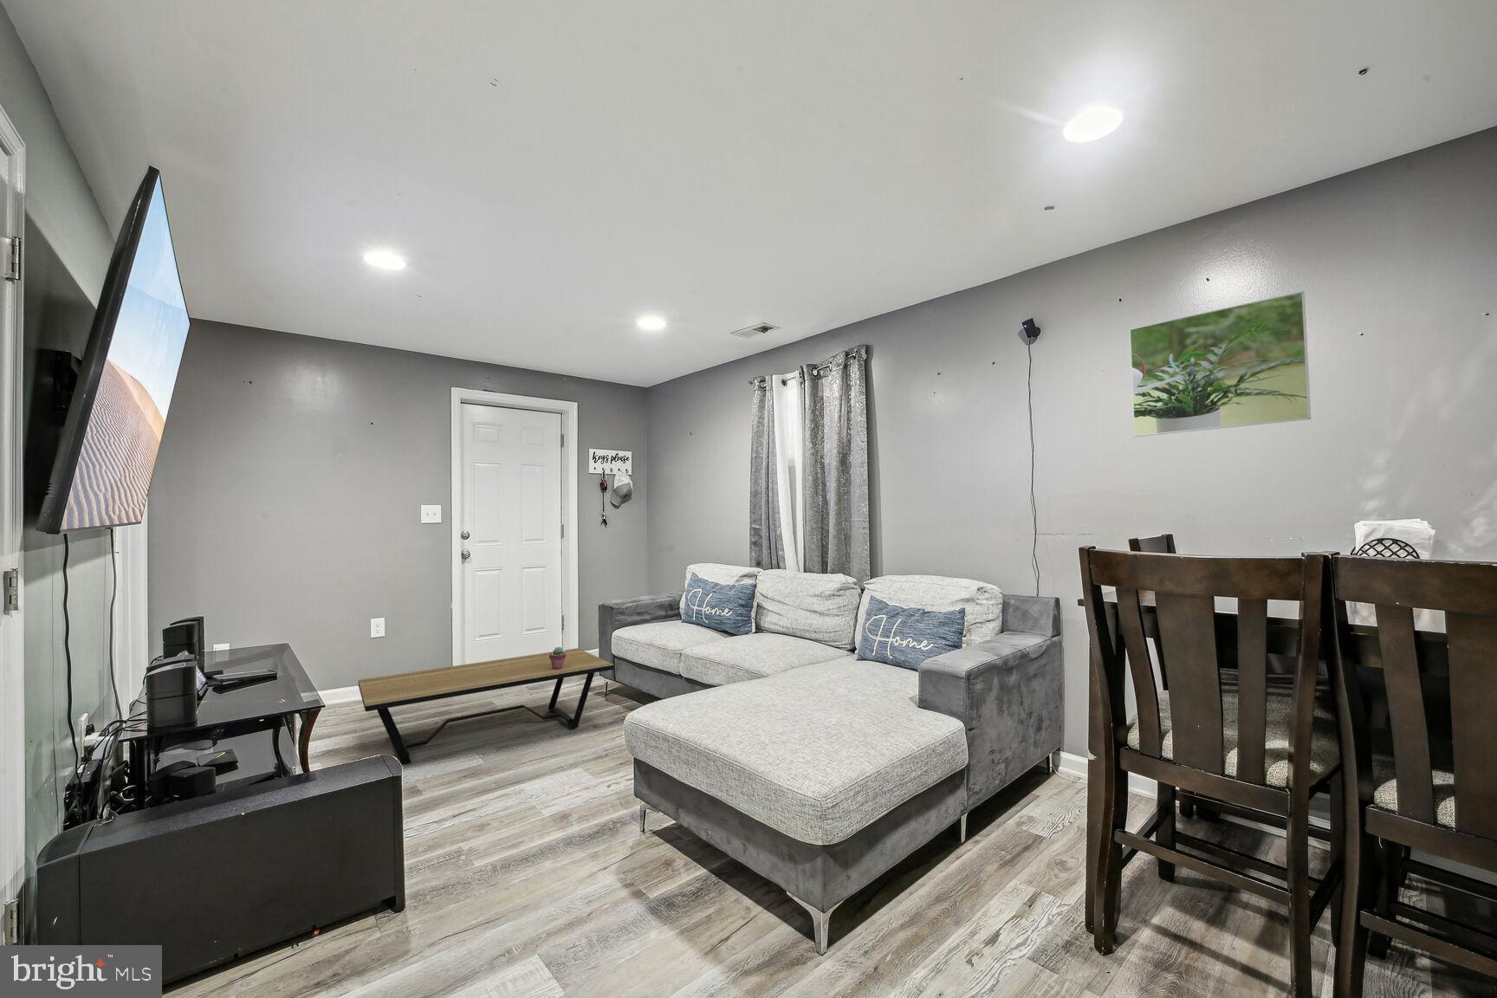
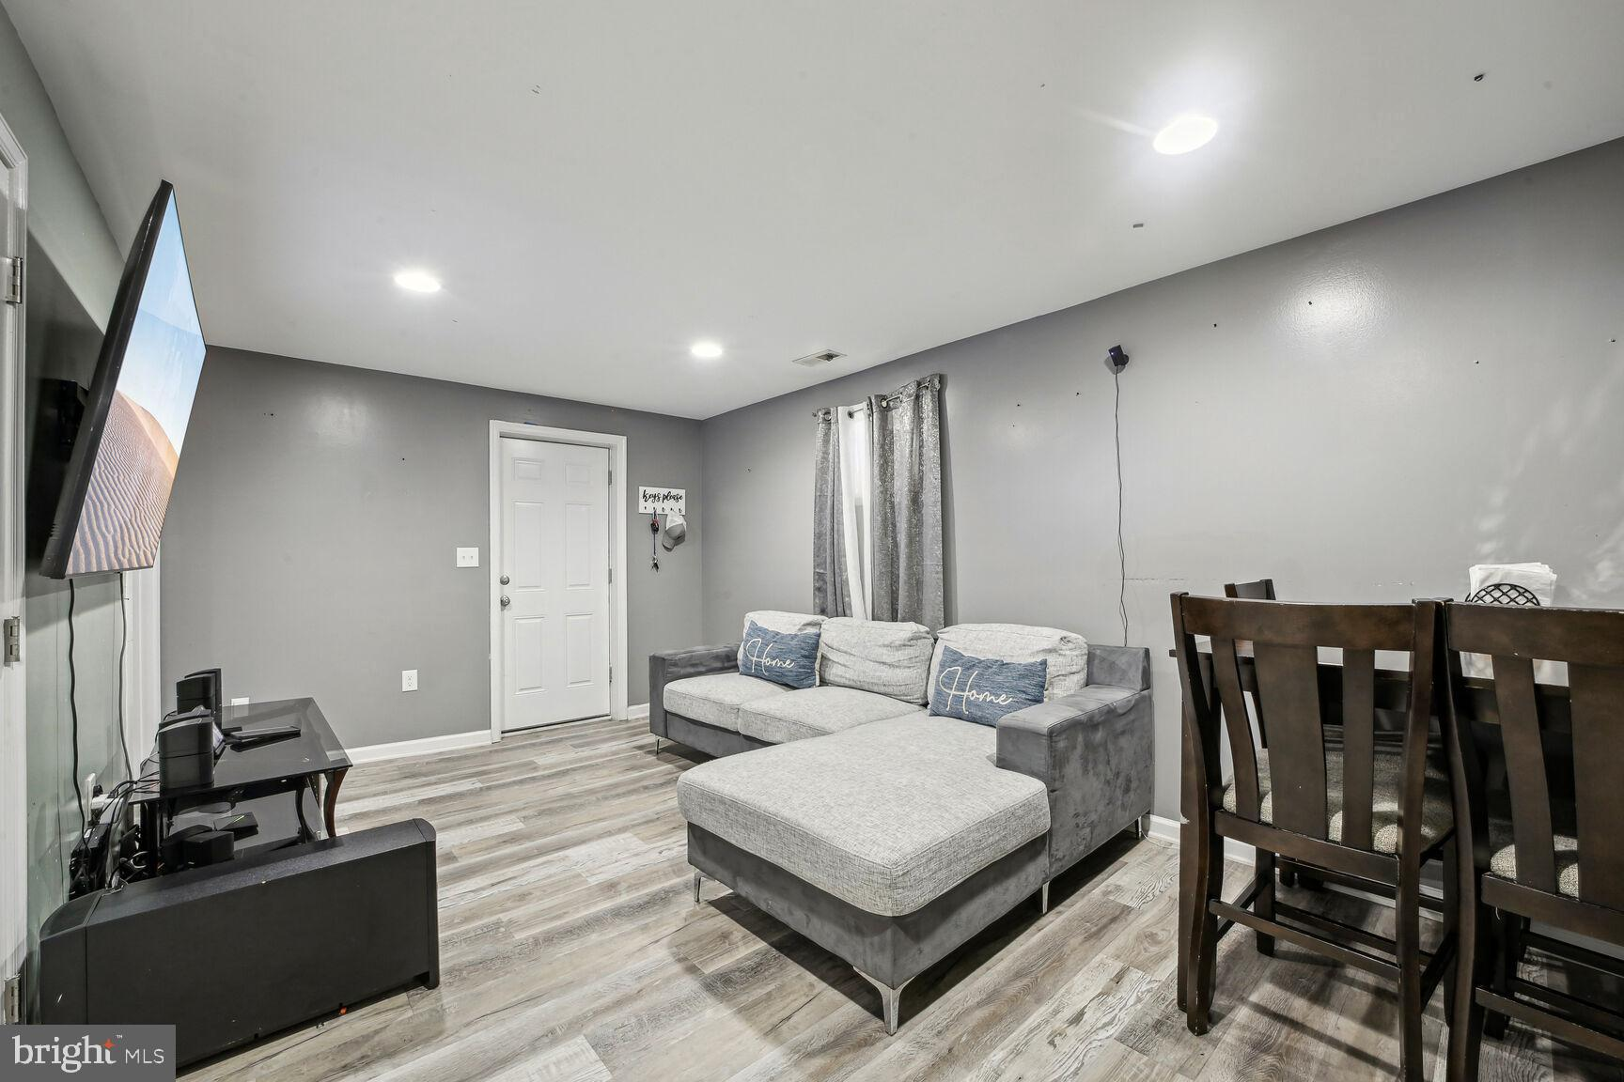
- coffee table [358,647,615,766]
- potted succulent [549,646,566,669]
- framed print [1128,291,1312,438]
